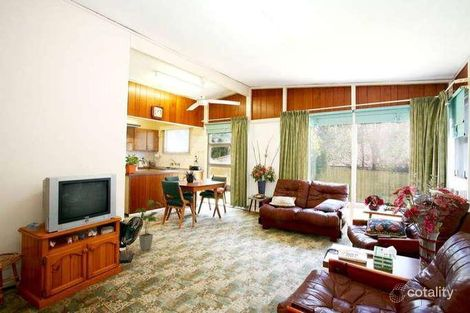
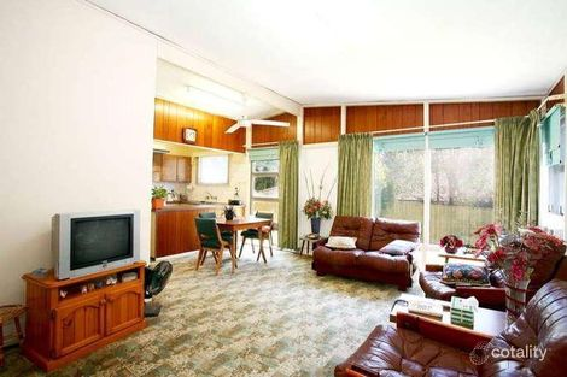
- house plant [134,199,163,252]
